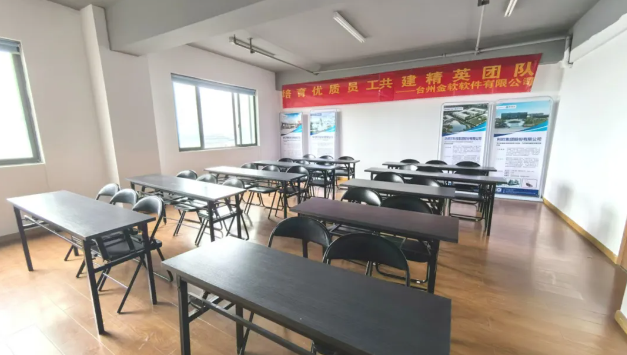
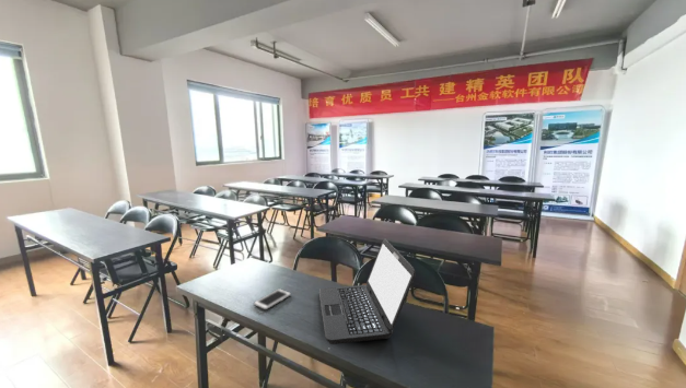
+ laptop [318,238,417,345]
+ cell phone [253,287,292,311]
